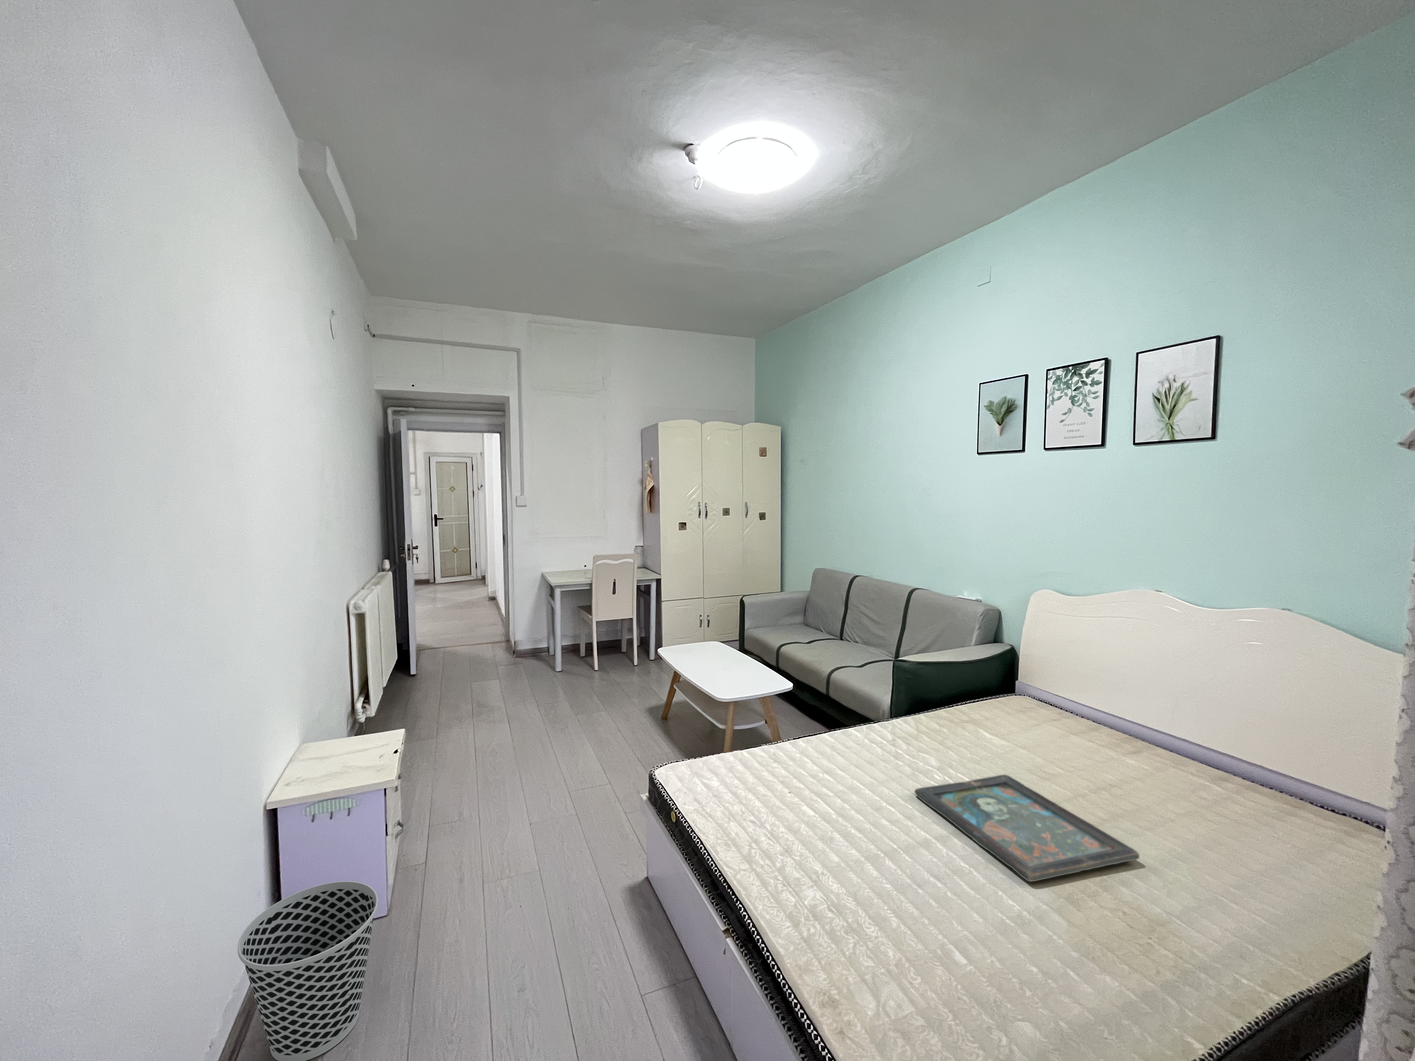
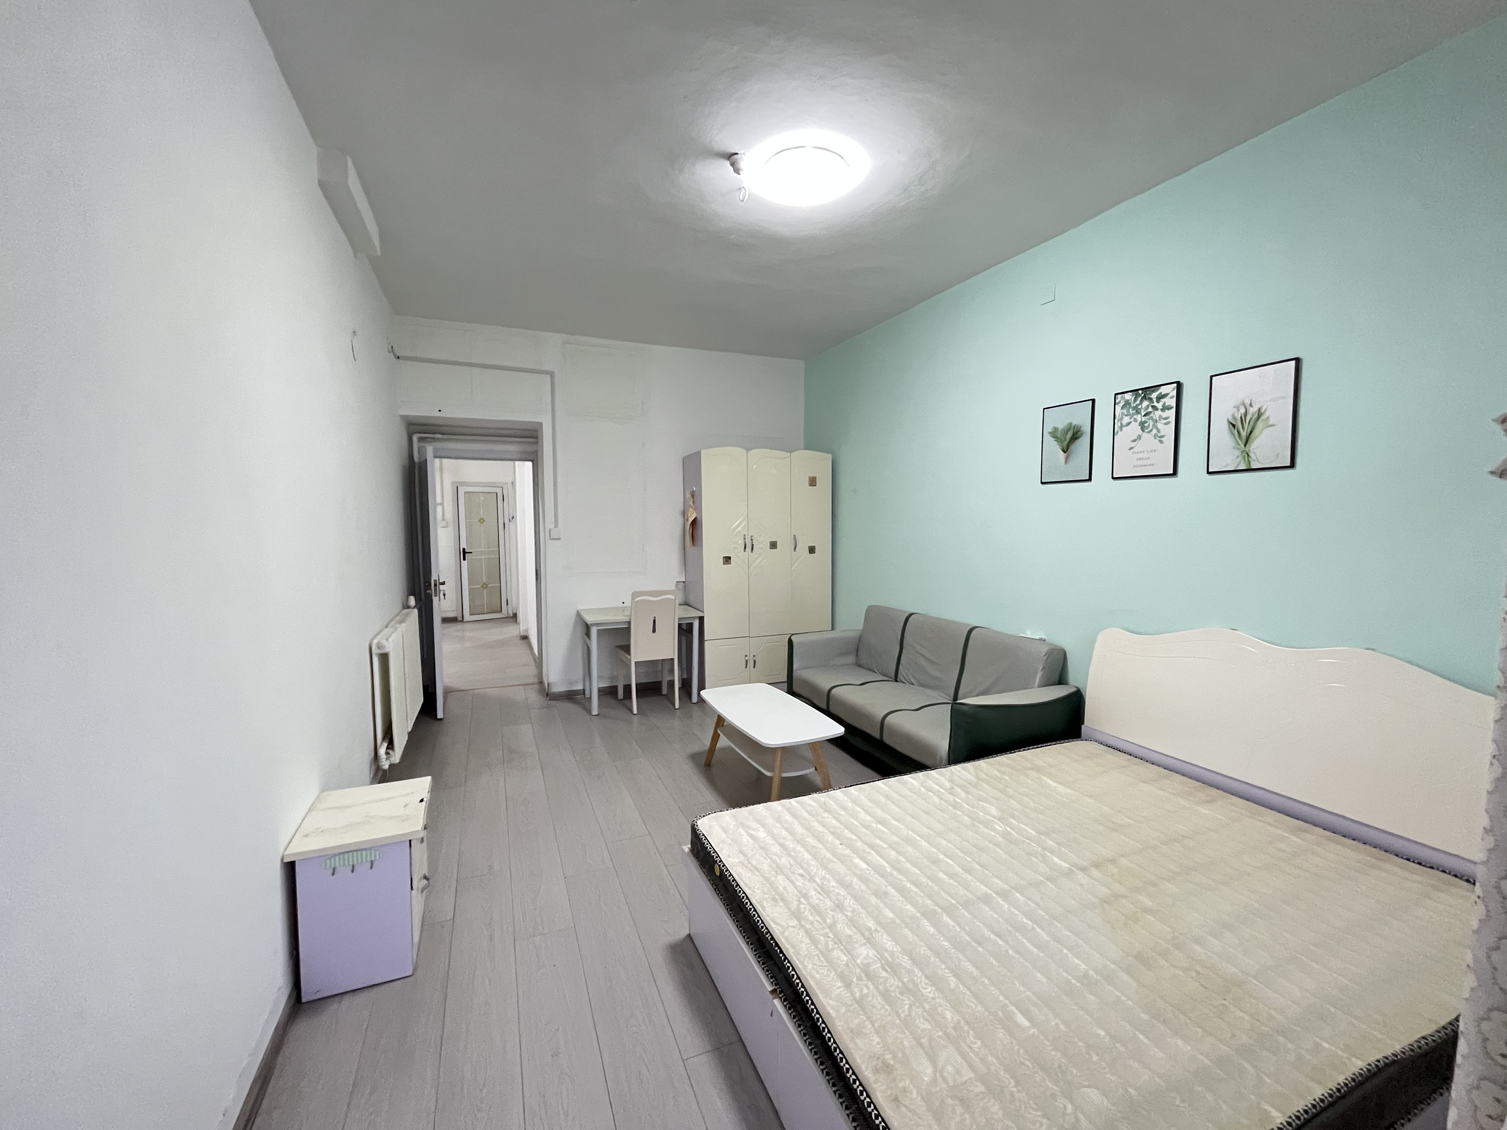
- wastebasket [237,880,379,1061]
- decorative tray [915,775,1140,882]
